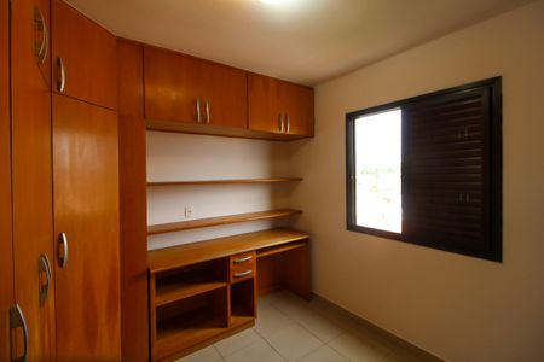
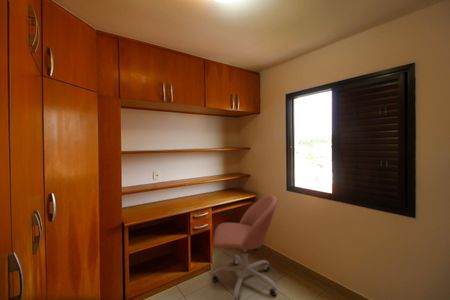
+ office chair [211,194,279,300]
